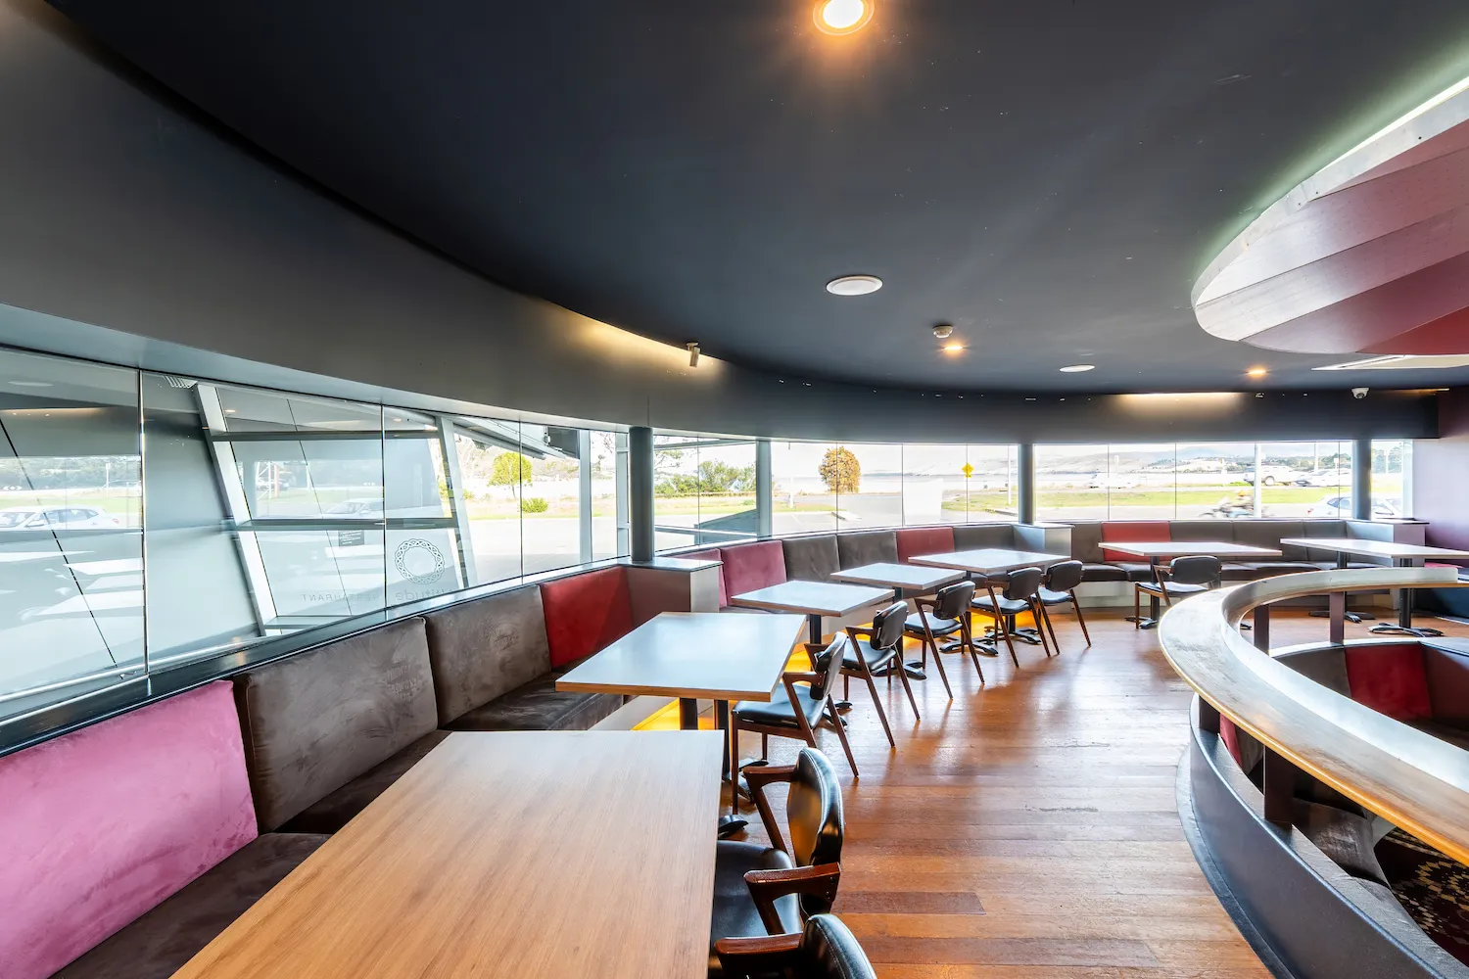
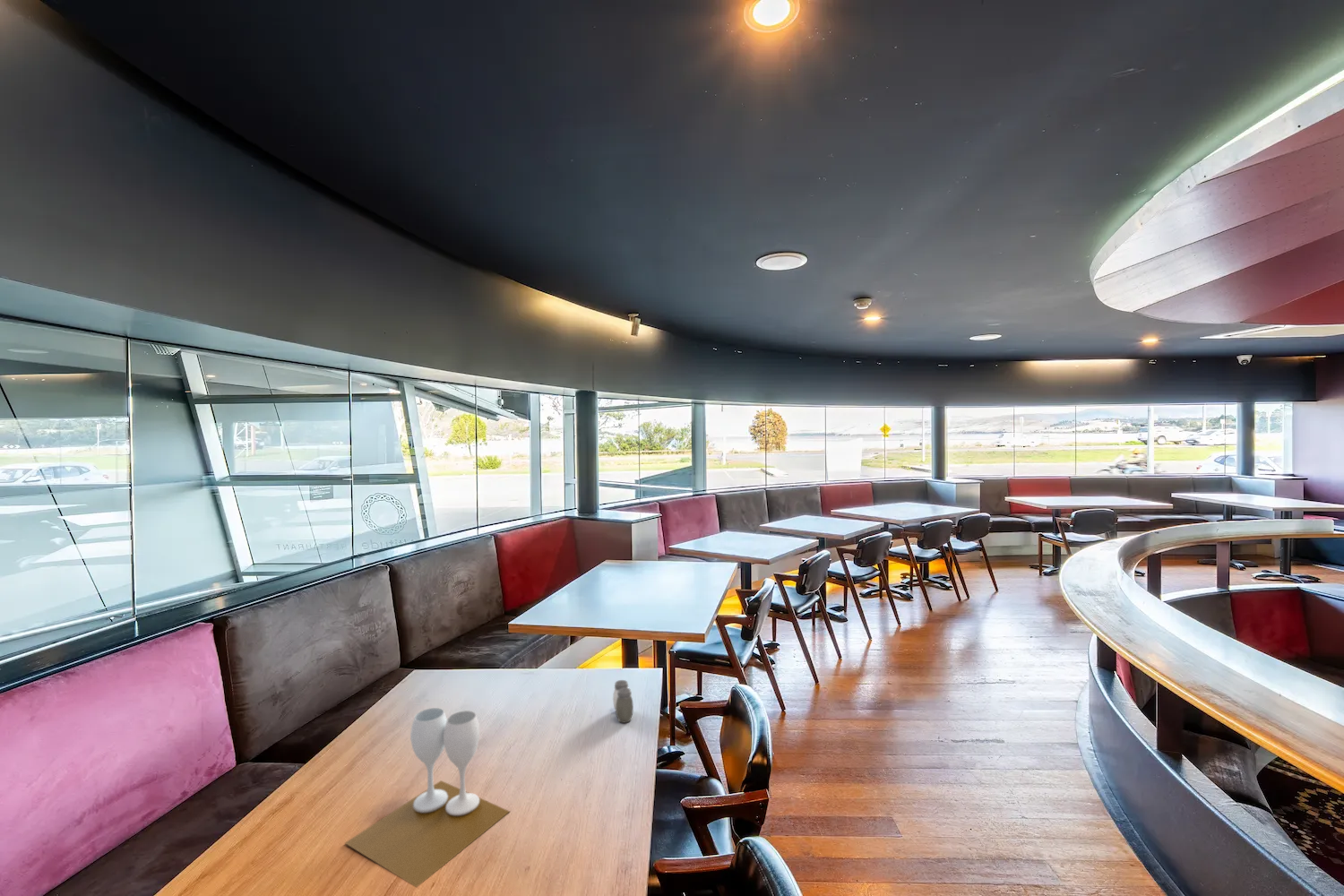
+ salt and pepper shaker [612,679,634,724]
+ wineglass [344,707,511,888]
